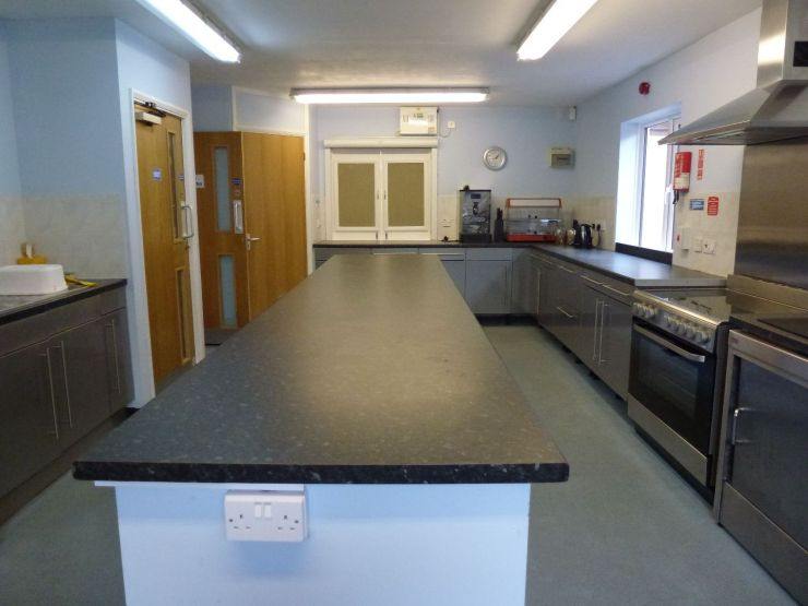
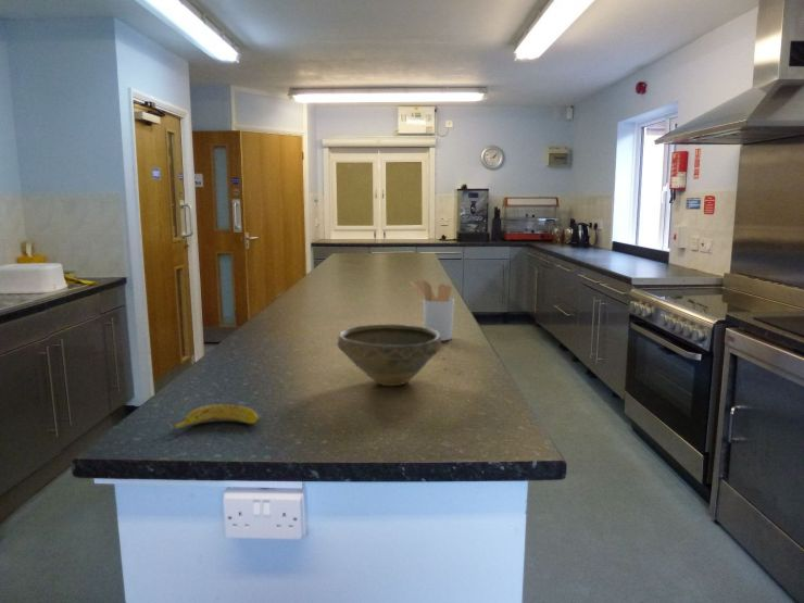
+ banana [165,403,261,430]
+ utensil holder [409,279,455,342]
+ bowl [336,323,442,387]
